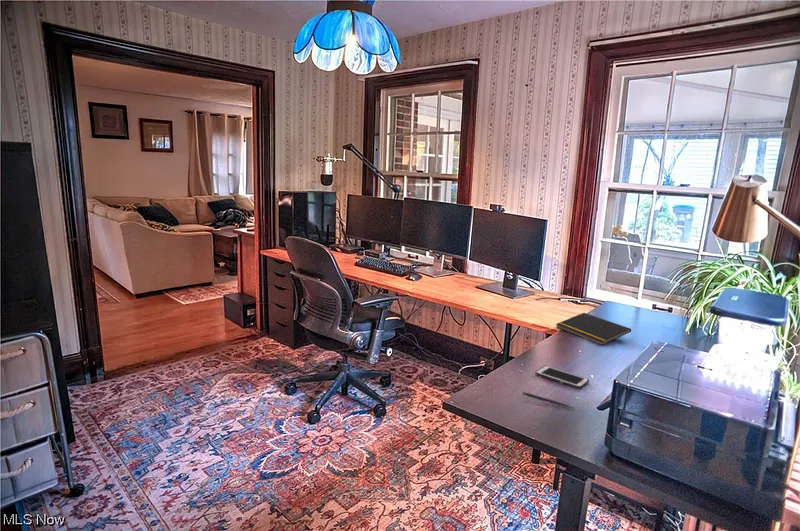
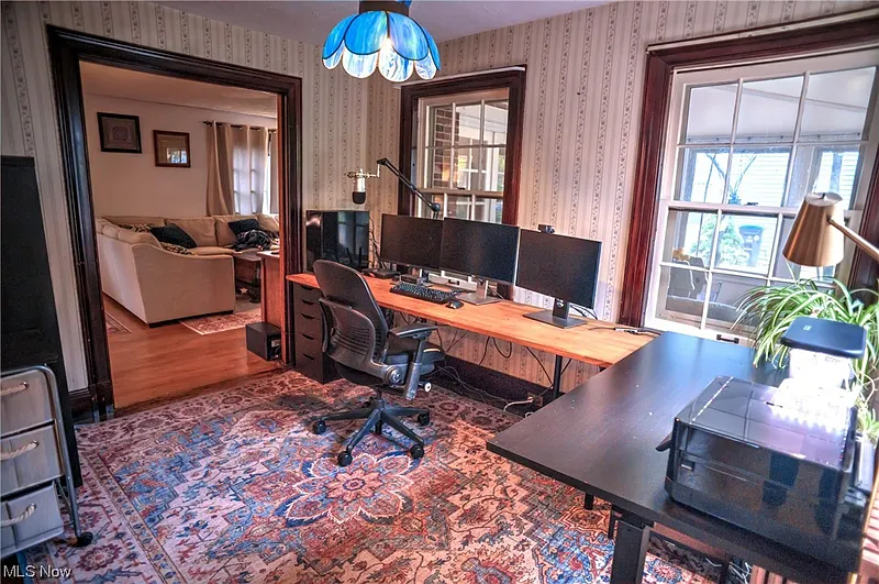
- cell phone [534,365,590,390]
- notepad [555,312,632,346]
- pen [522,391,574,409]
